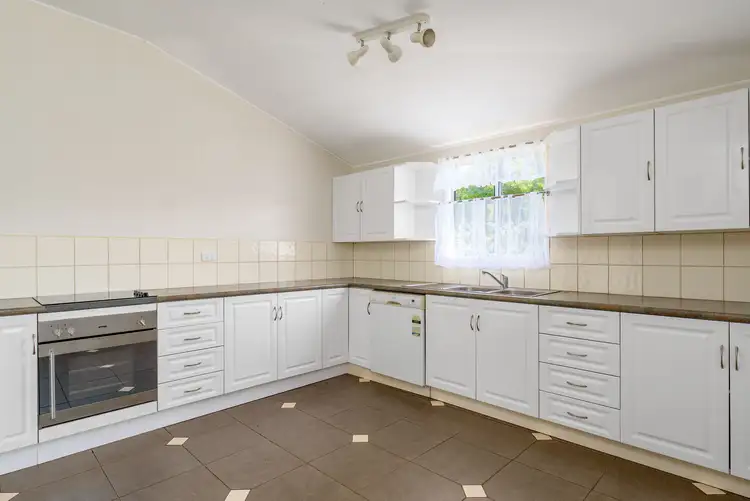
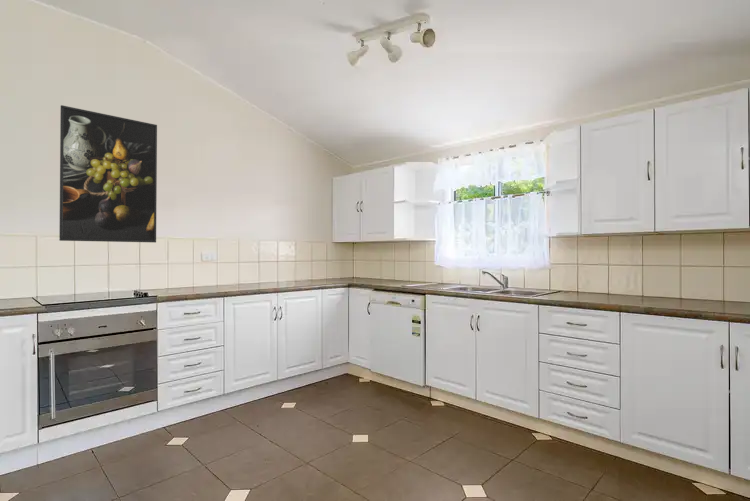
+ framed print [58,104,158,243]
